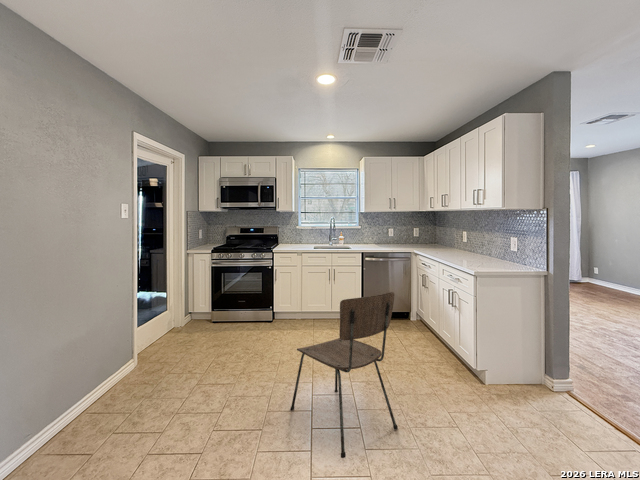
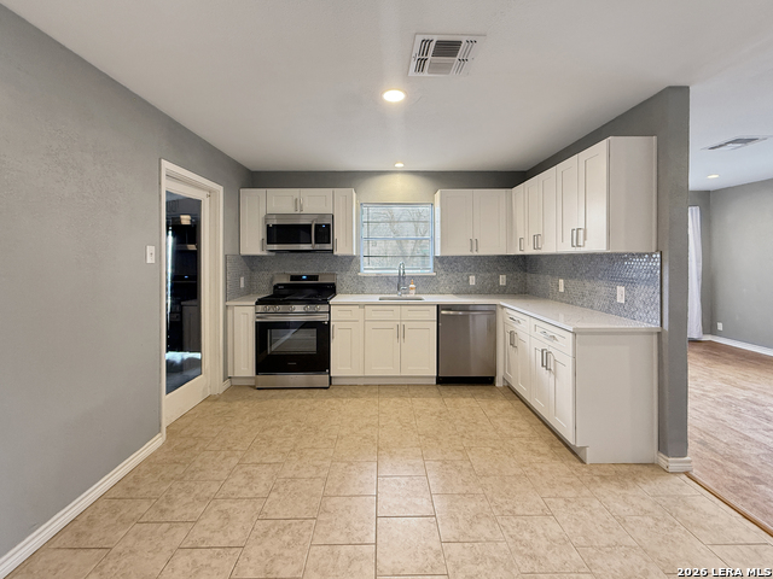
- dining chair [289,291,399,459]
